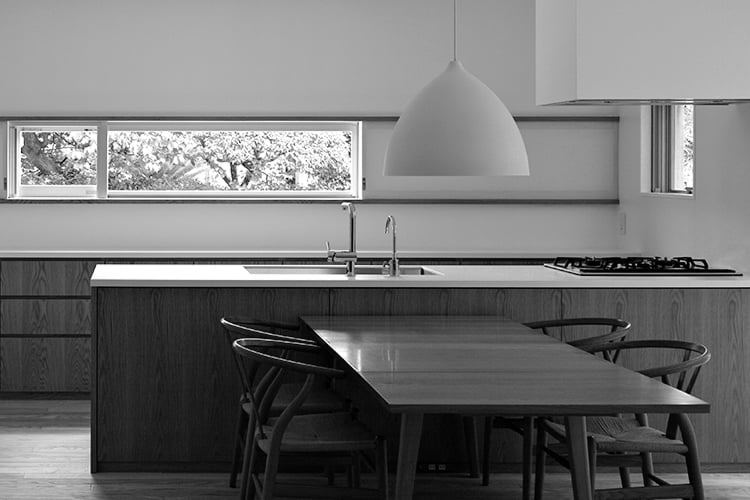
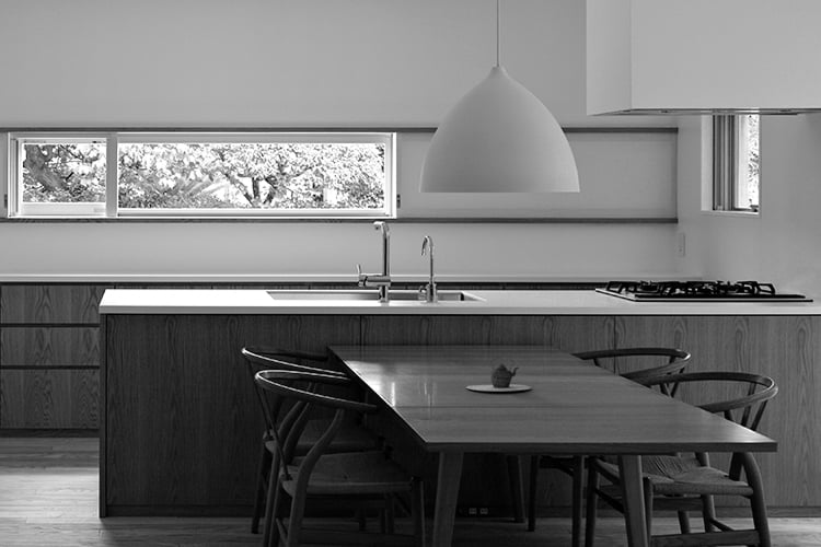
+ teapot [465,357,532,392]
